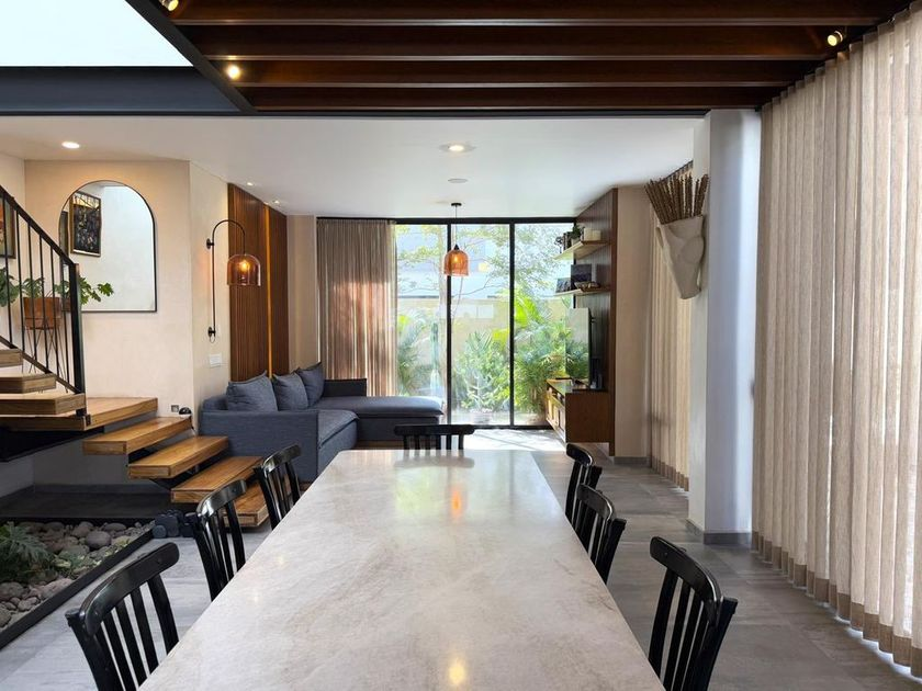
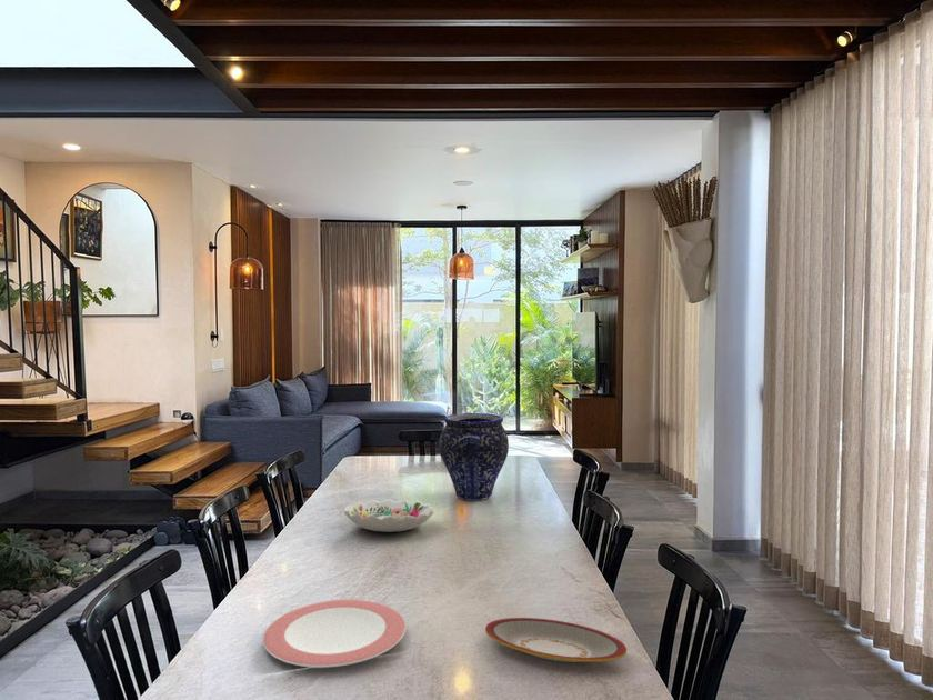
+ plate [262,599,407,669]
+ plate [484,617,628,663]
+ decorative bowl [343,498,435,533]
+ vase [438,412,510,501]
